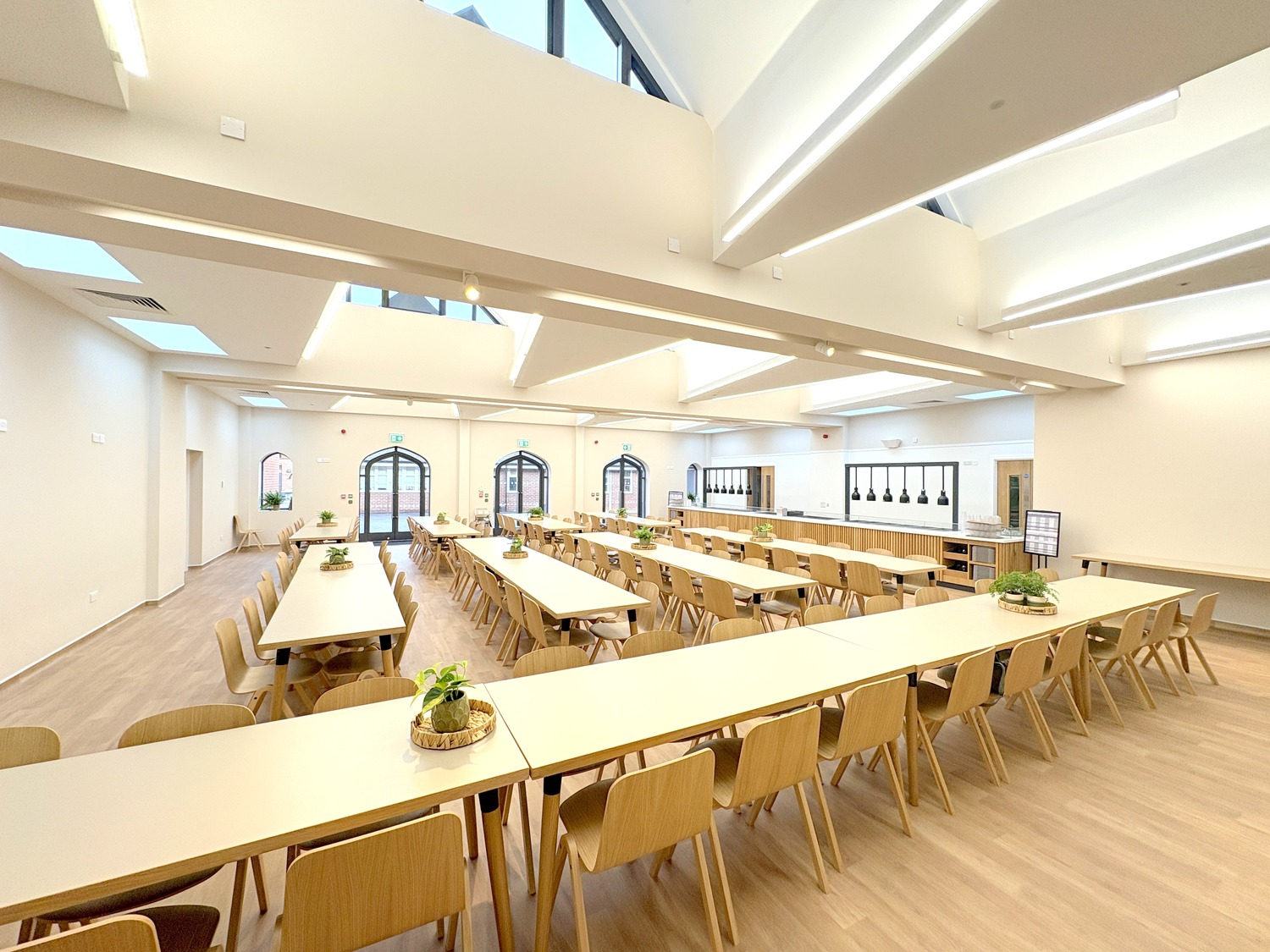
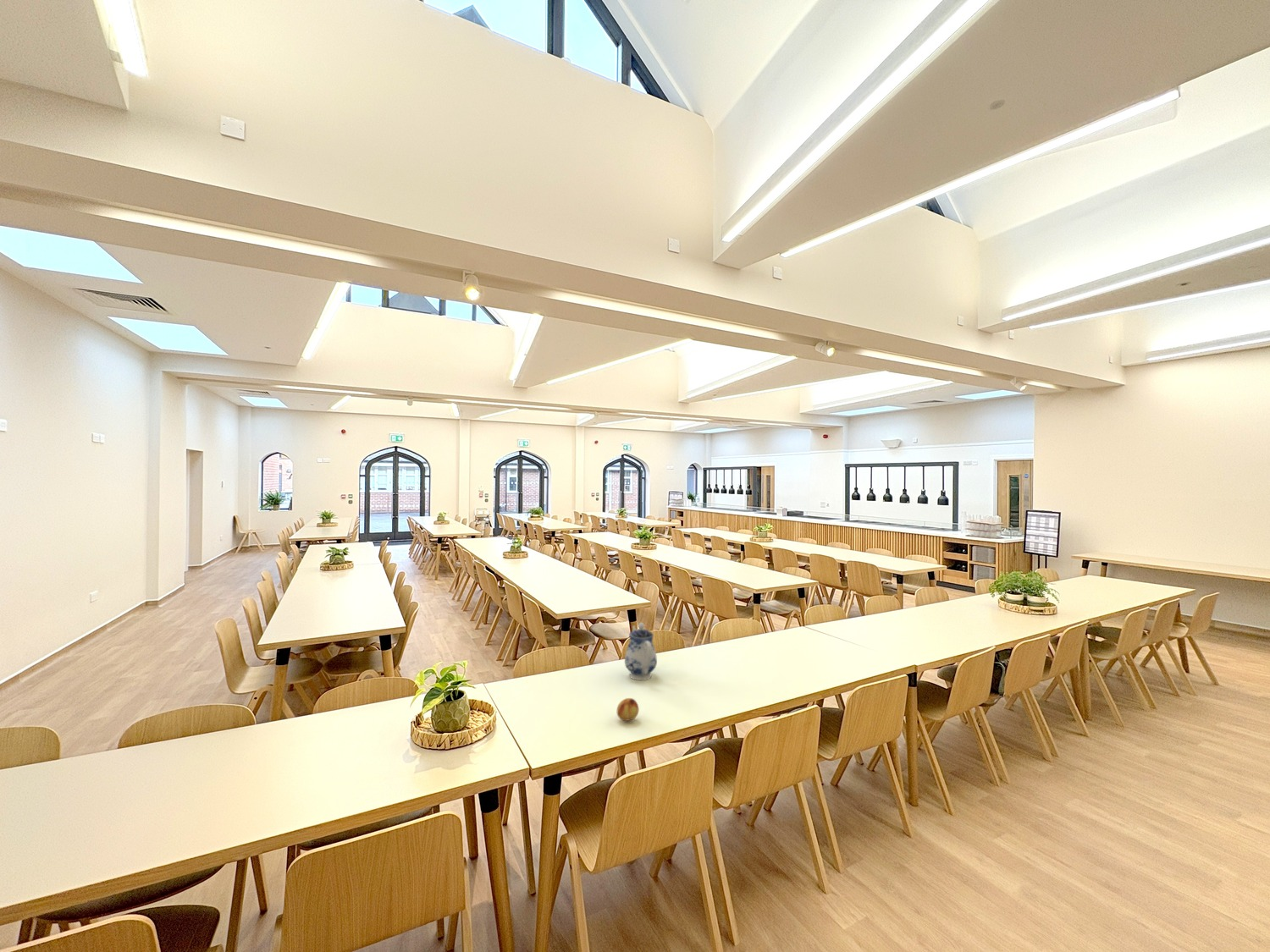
+ fruit [616,697,639,722]
+ teapot [624,622,658,681]
